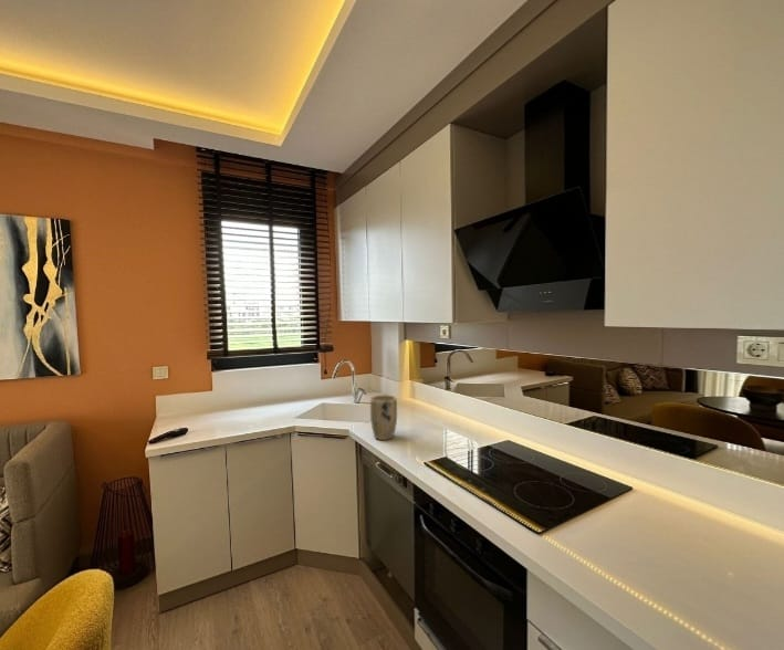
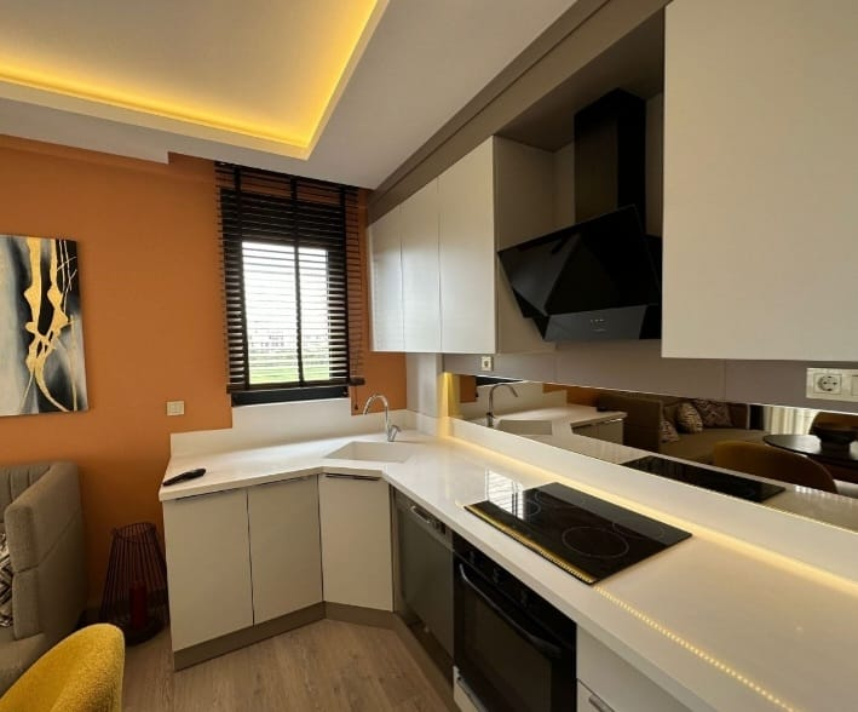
- plant pot [369,394,398,441]
